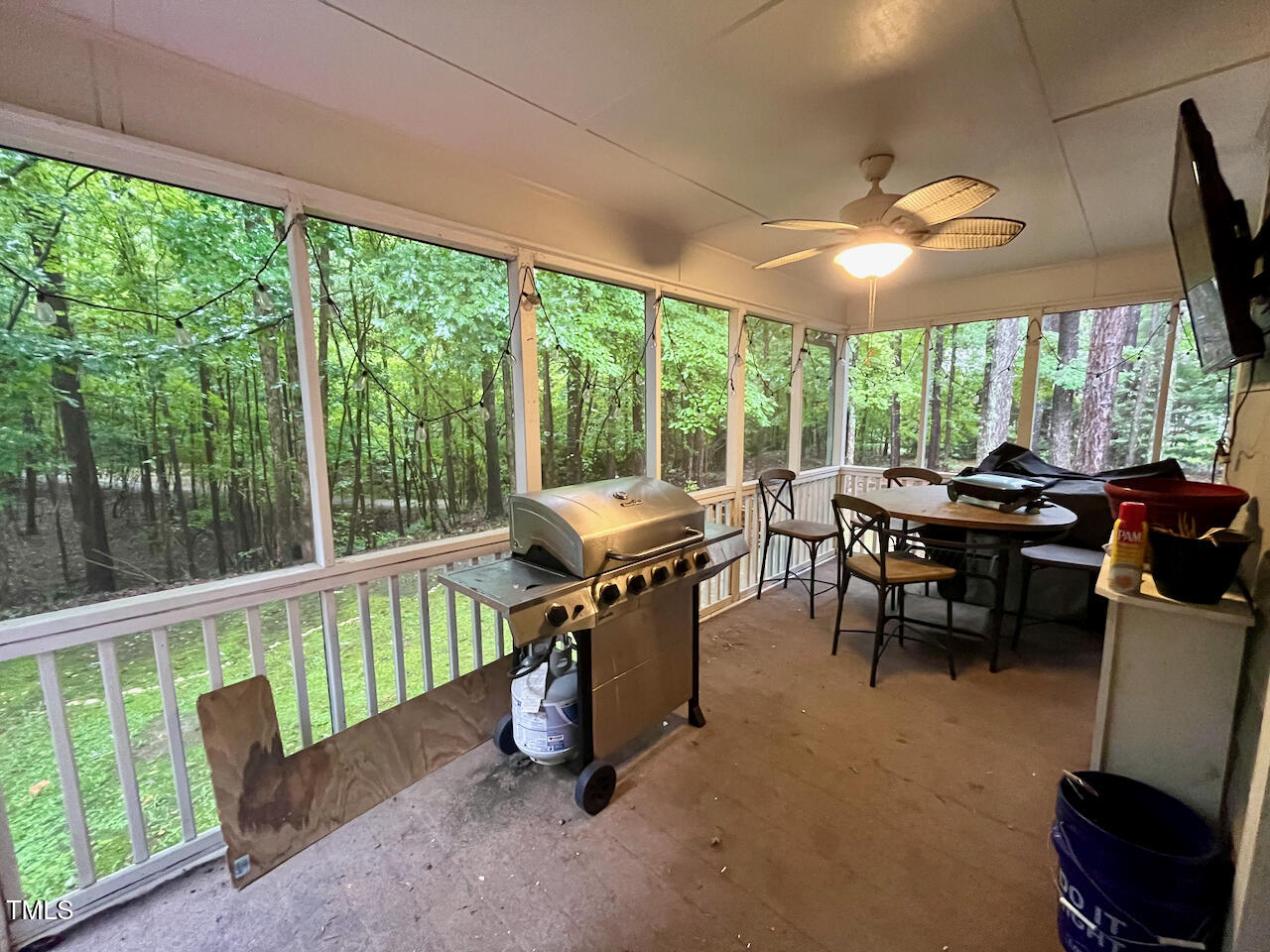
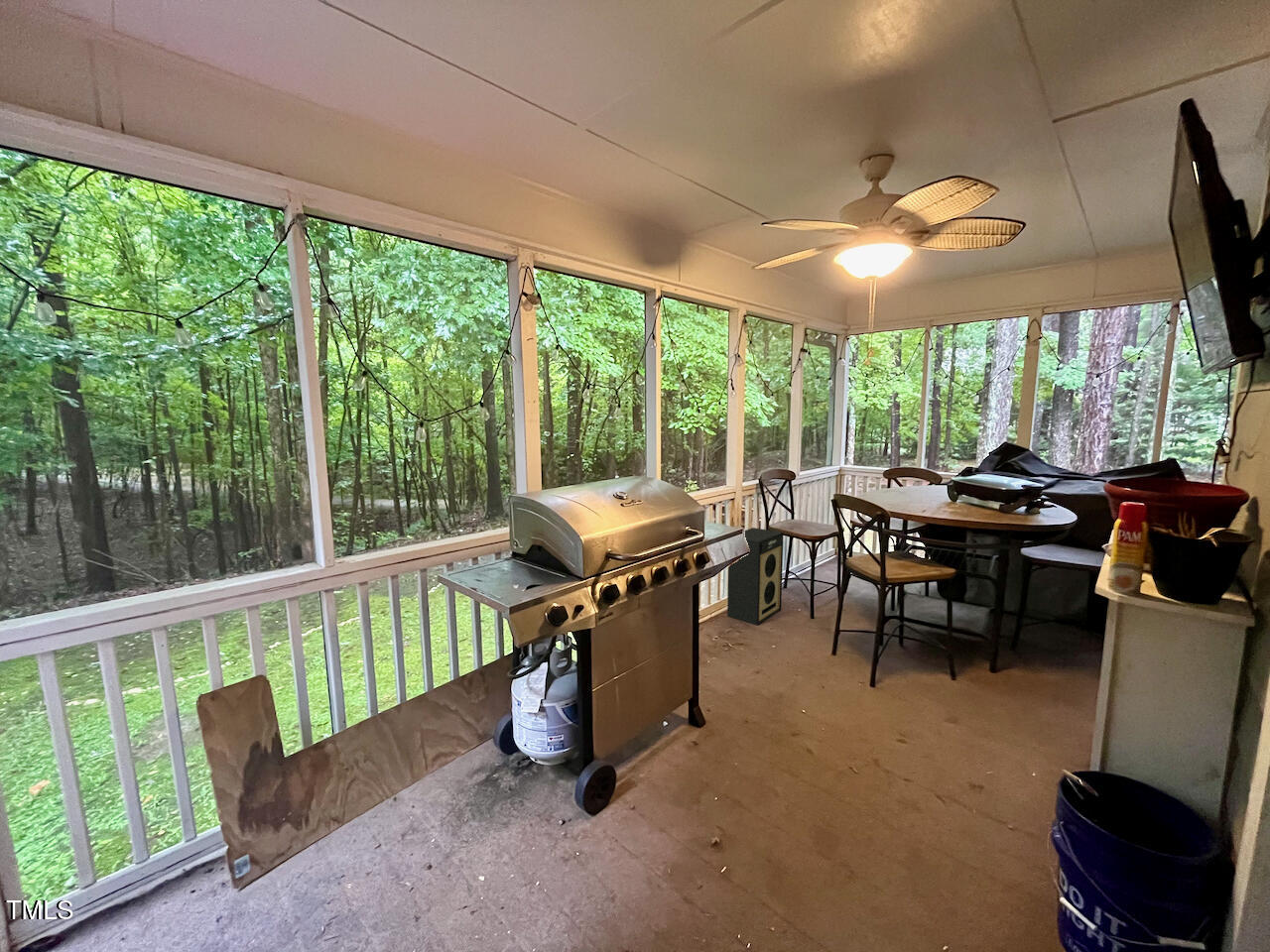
+ speaker [726,527,785,626]
